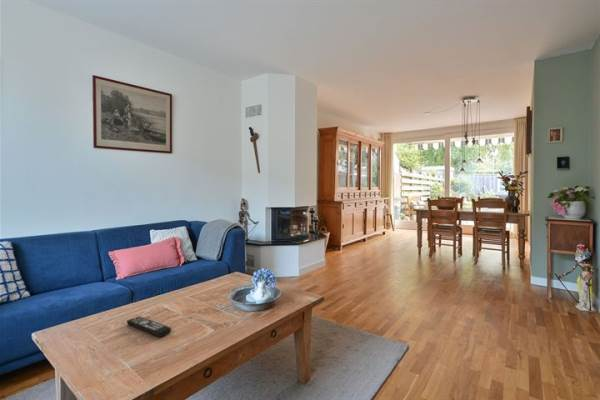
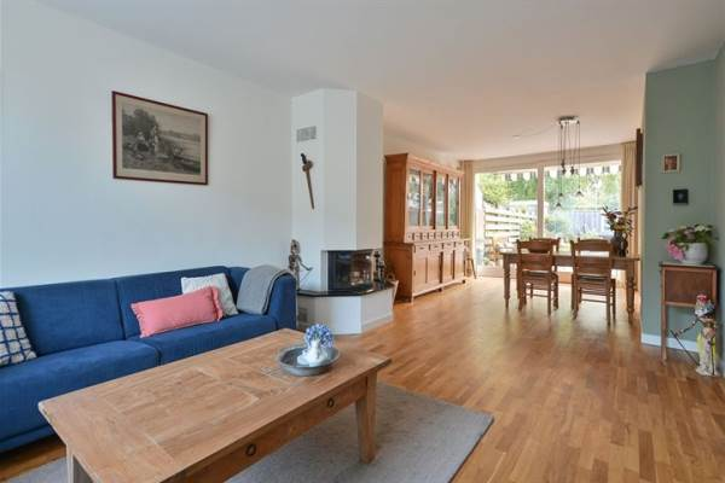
- remote control [126,316,172,338]
